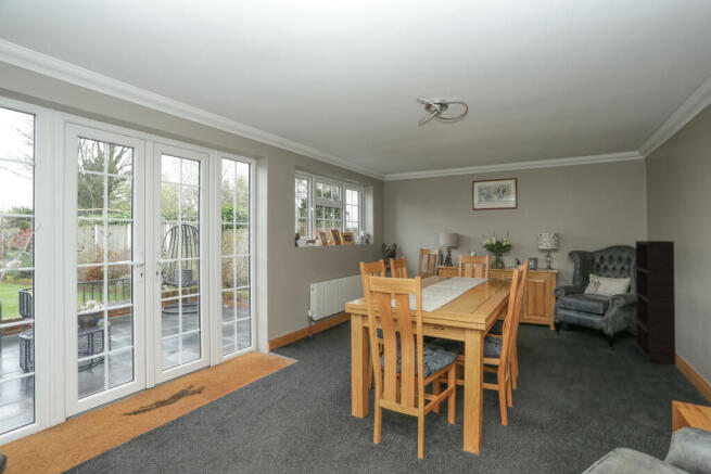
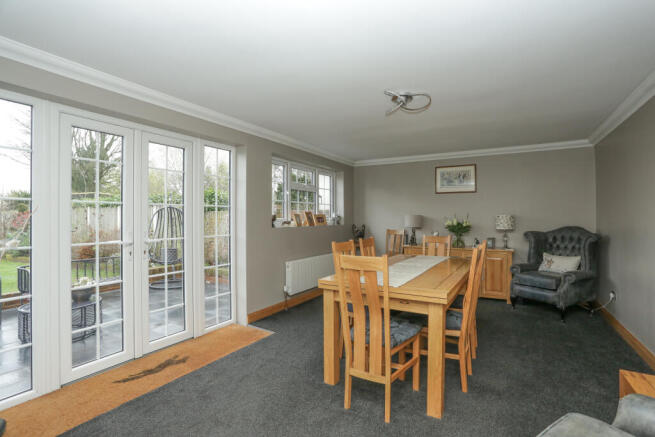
- cabinet [634,240,676,366]
